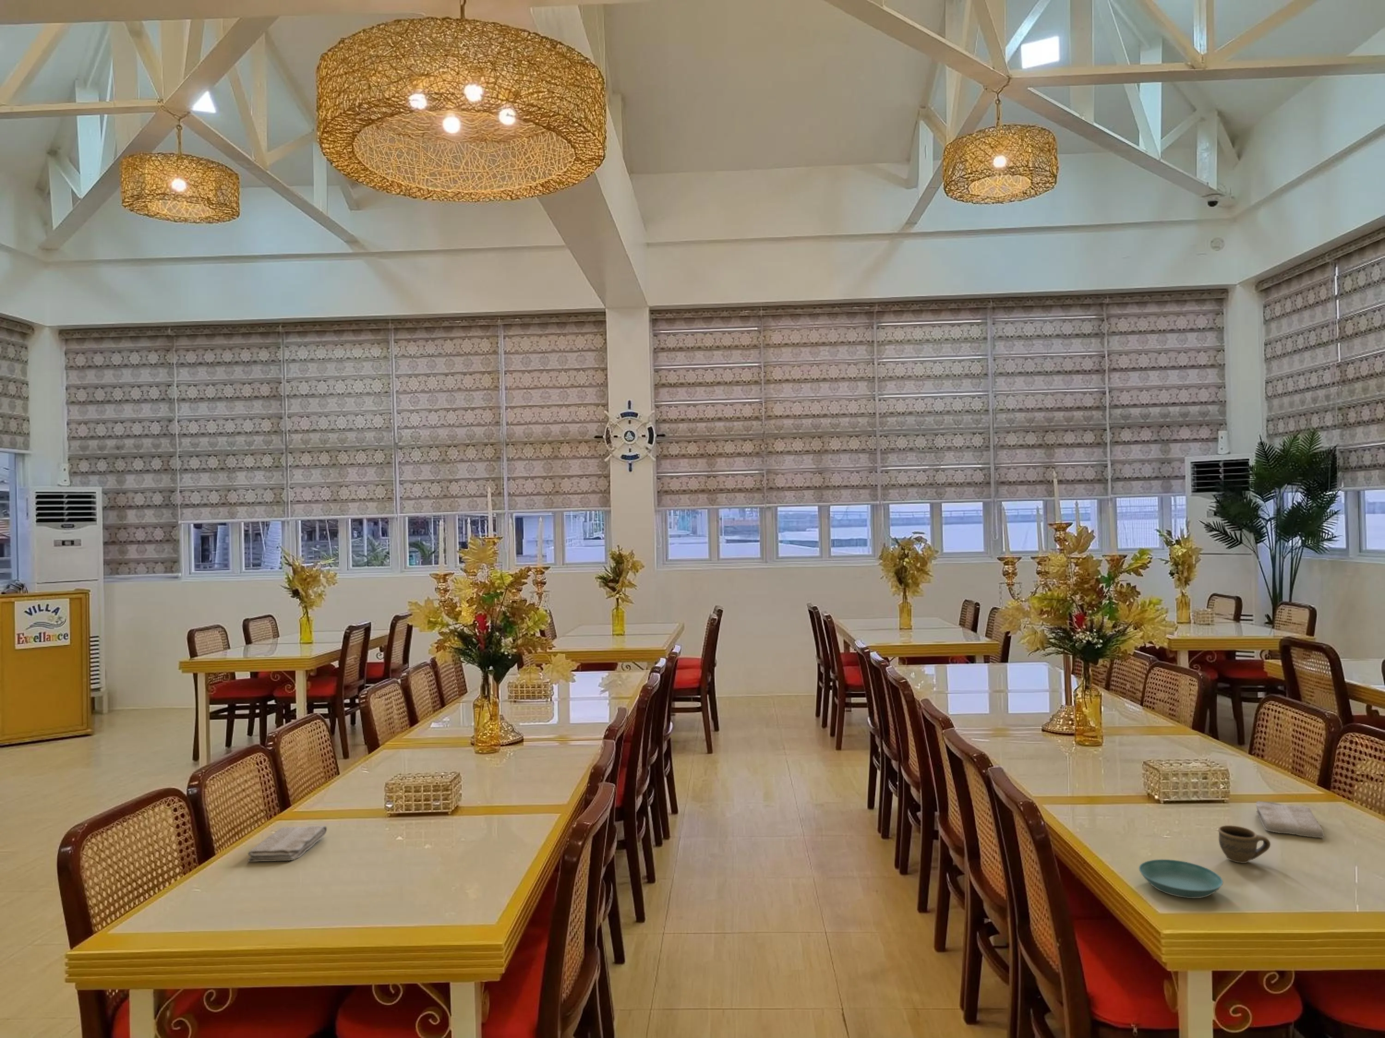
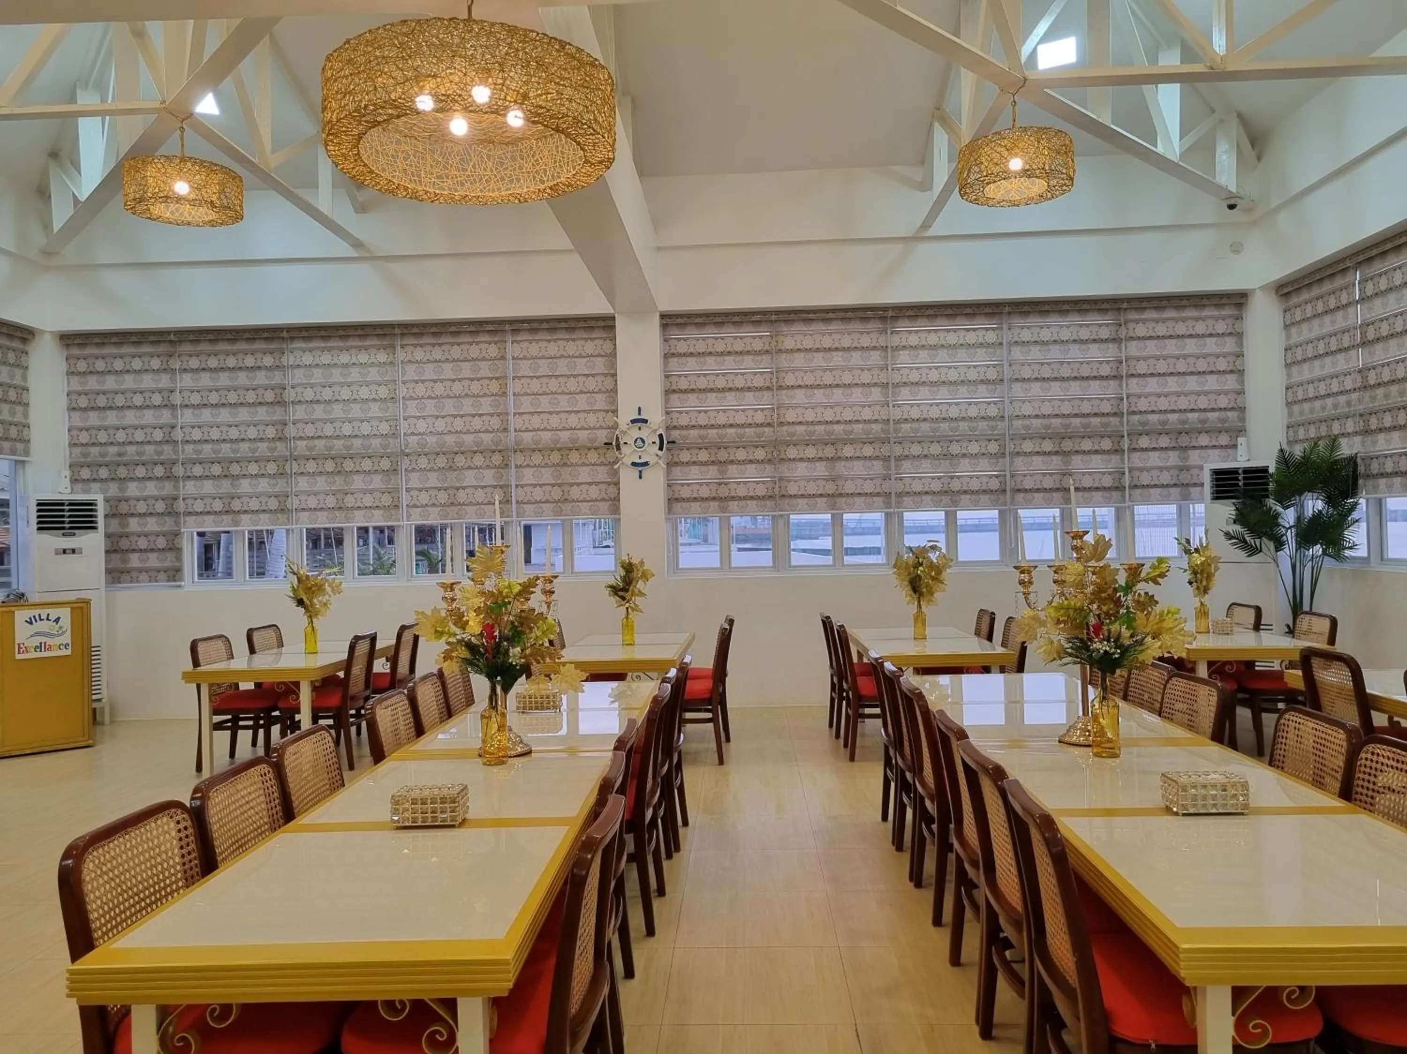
- washcloth [248,825,327,862]
- saucer [1139,859,1224,898]
- cup [1217,825,1270,864]
- washcloth [1255,801,1325,838]
